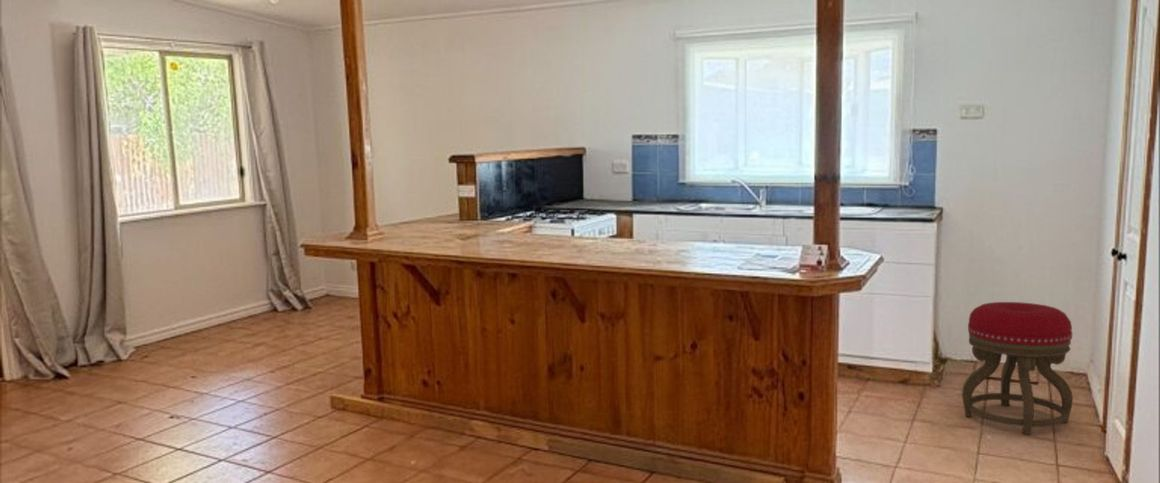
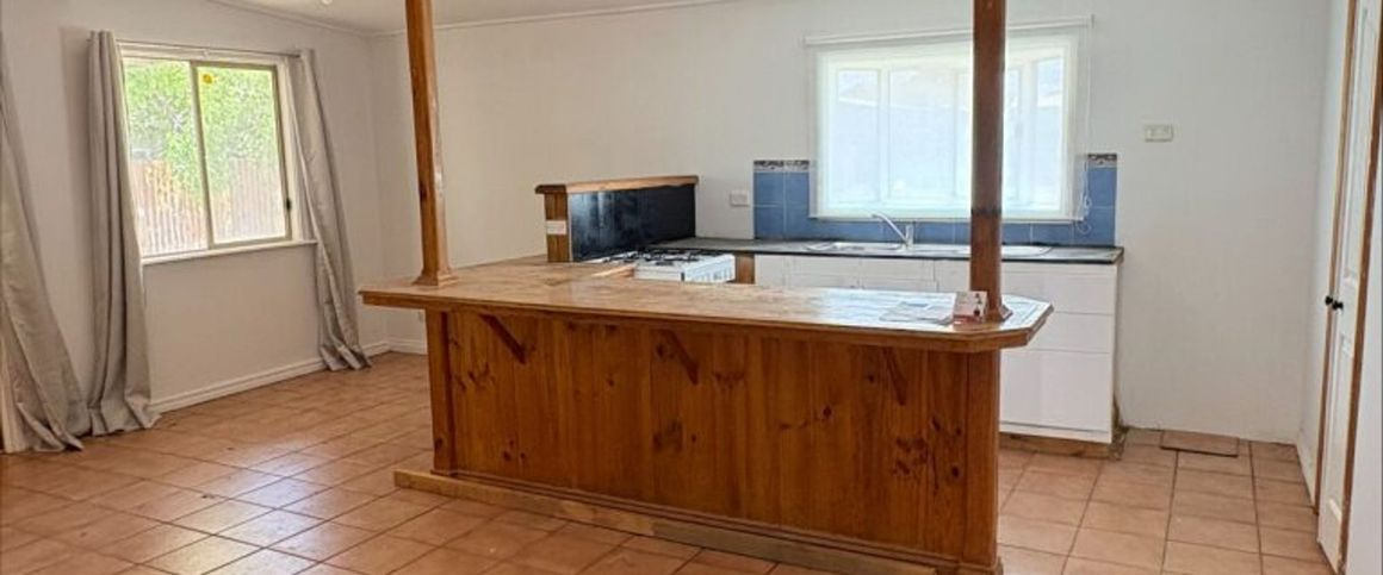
- stool [961,301,1074,435]
